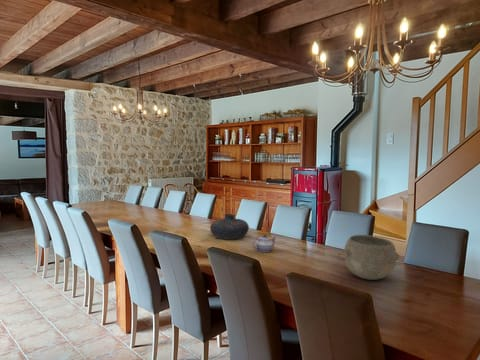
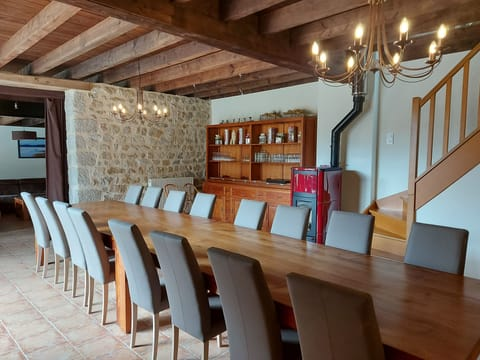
- teapot [252,234,277,253]
- bowl [342,234,401,281]
- vase [209,213,250,241]
